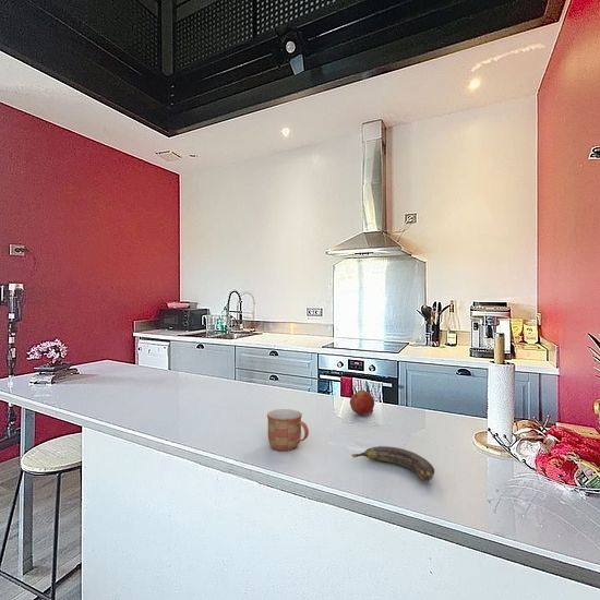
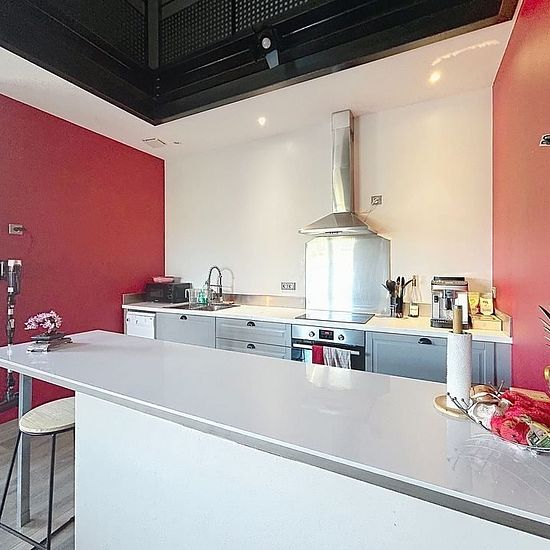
- mug [266,408,310,452]
- fruit [349,389,375,416]
- banana [350,445,435,482]
